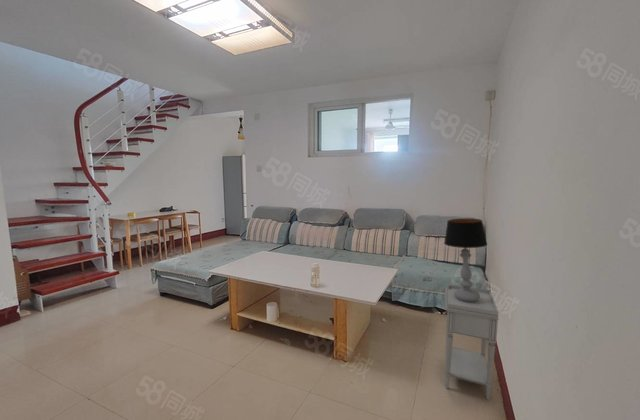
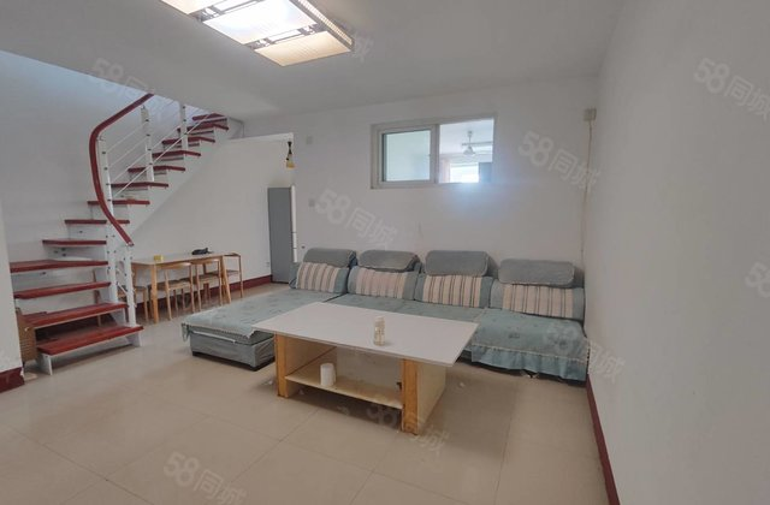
- nightstand [444,284,500,401]
- table lamp [443,218,488,302]
